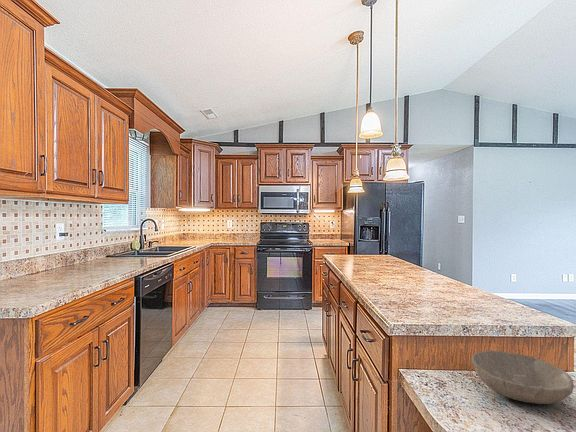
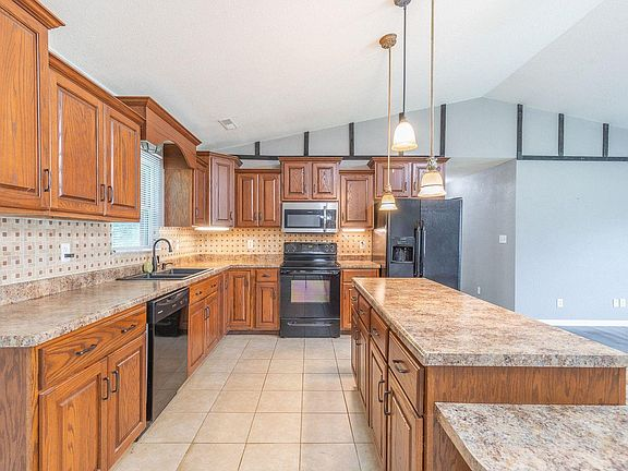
- bowl [471,349,575,405]
